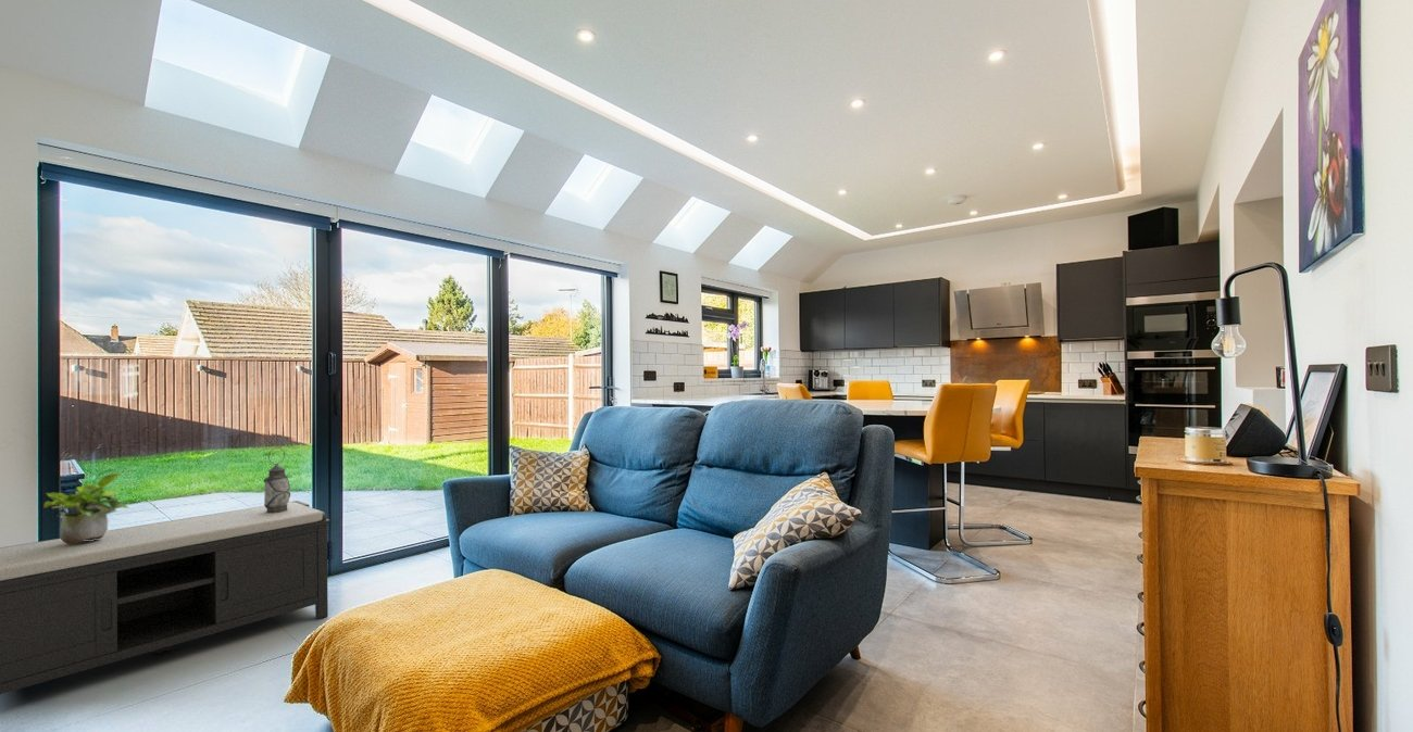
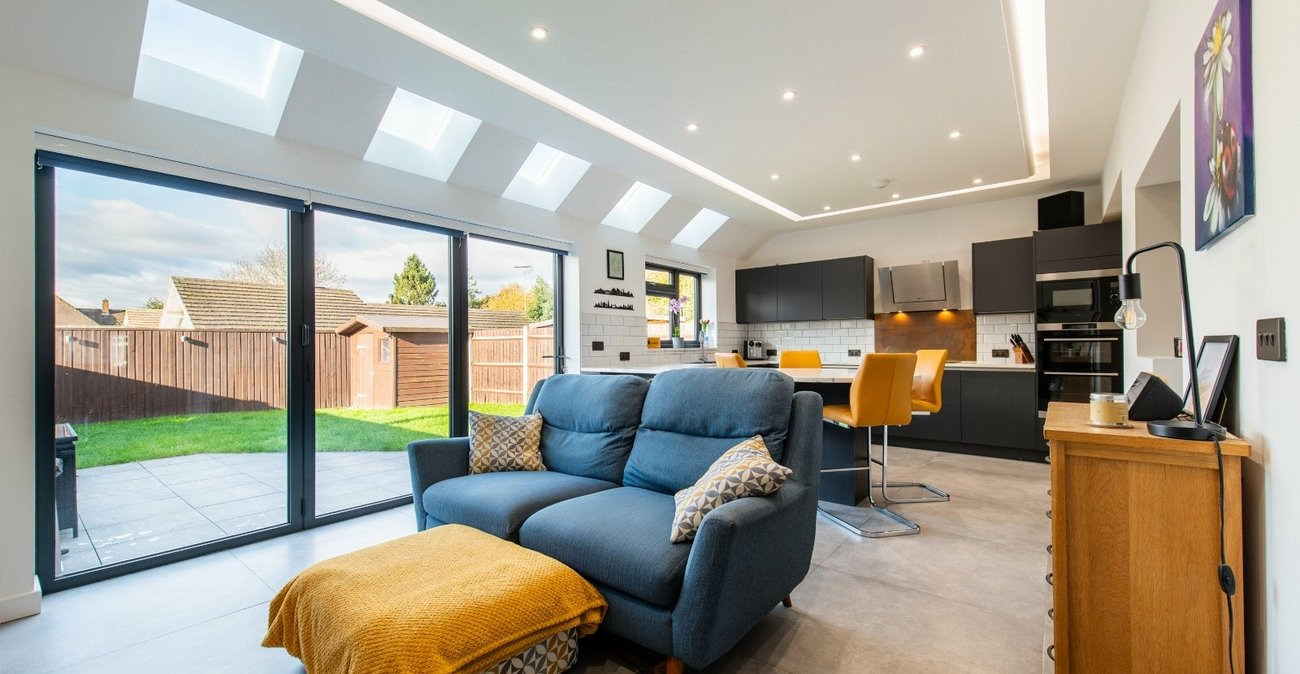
- lantern [263,446,291,513]
- potted plant [42,471,130,544]
- bench [0,500,332,695]
